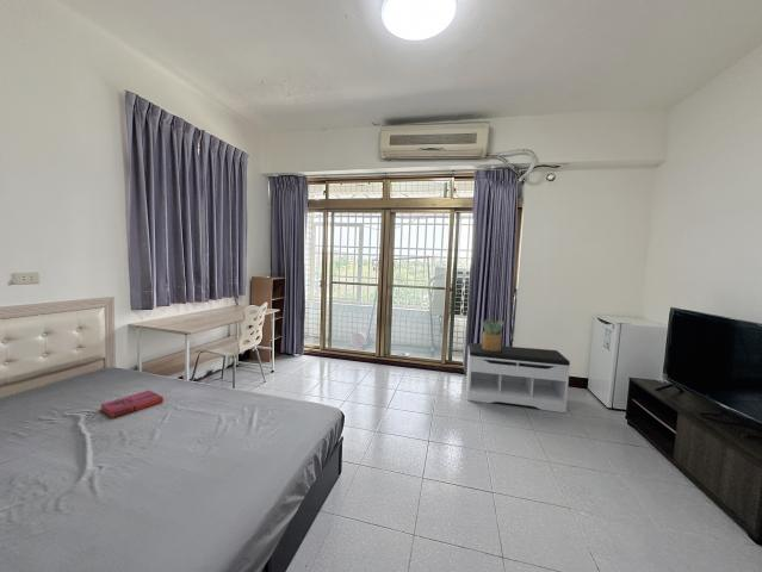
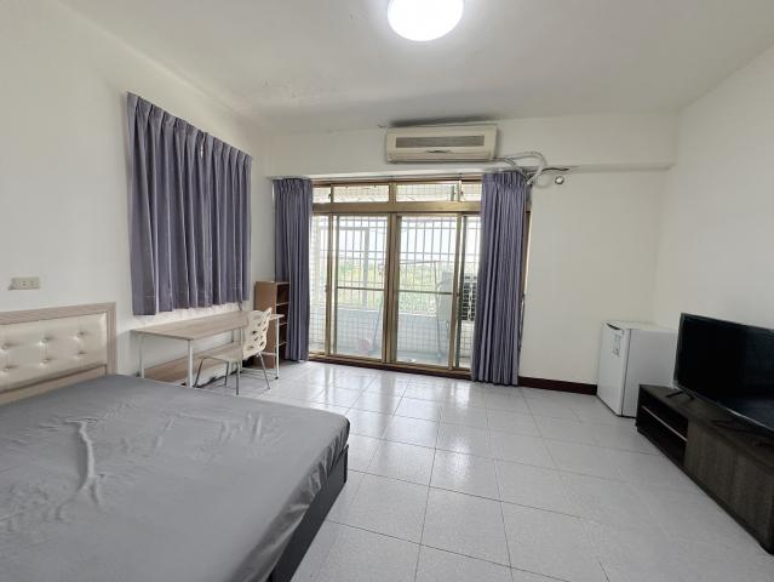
- hardback book [99,390,165,419]
- bench [465,342,571,414]
- potted plant [479,318,504,352]
